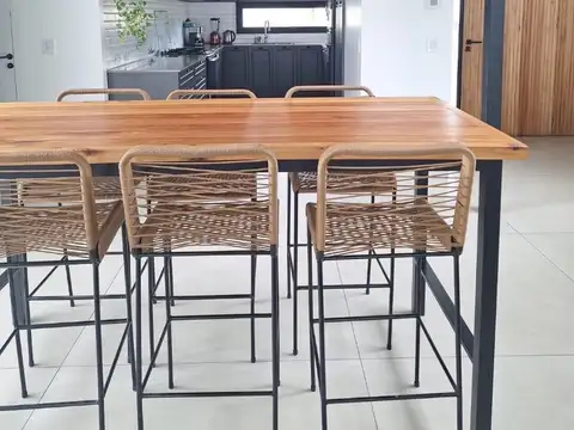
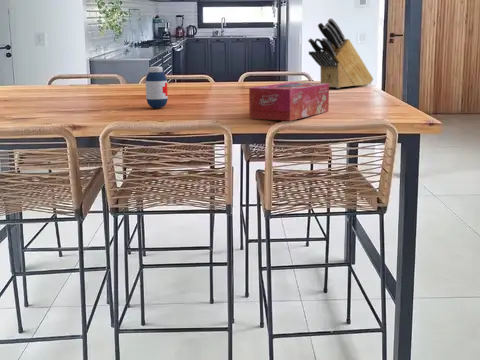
+ medicine bottle [145,66,169,109]
+ tissue box [248,81,330,122]
+ knife block [307,17,374,89]
